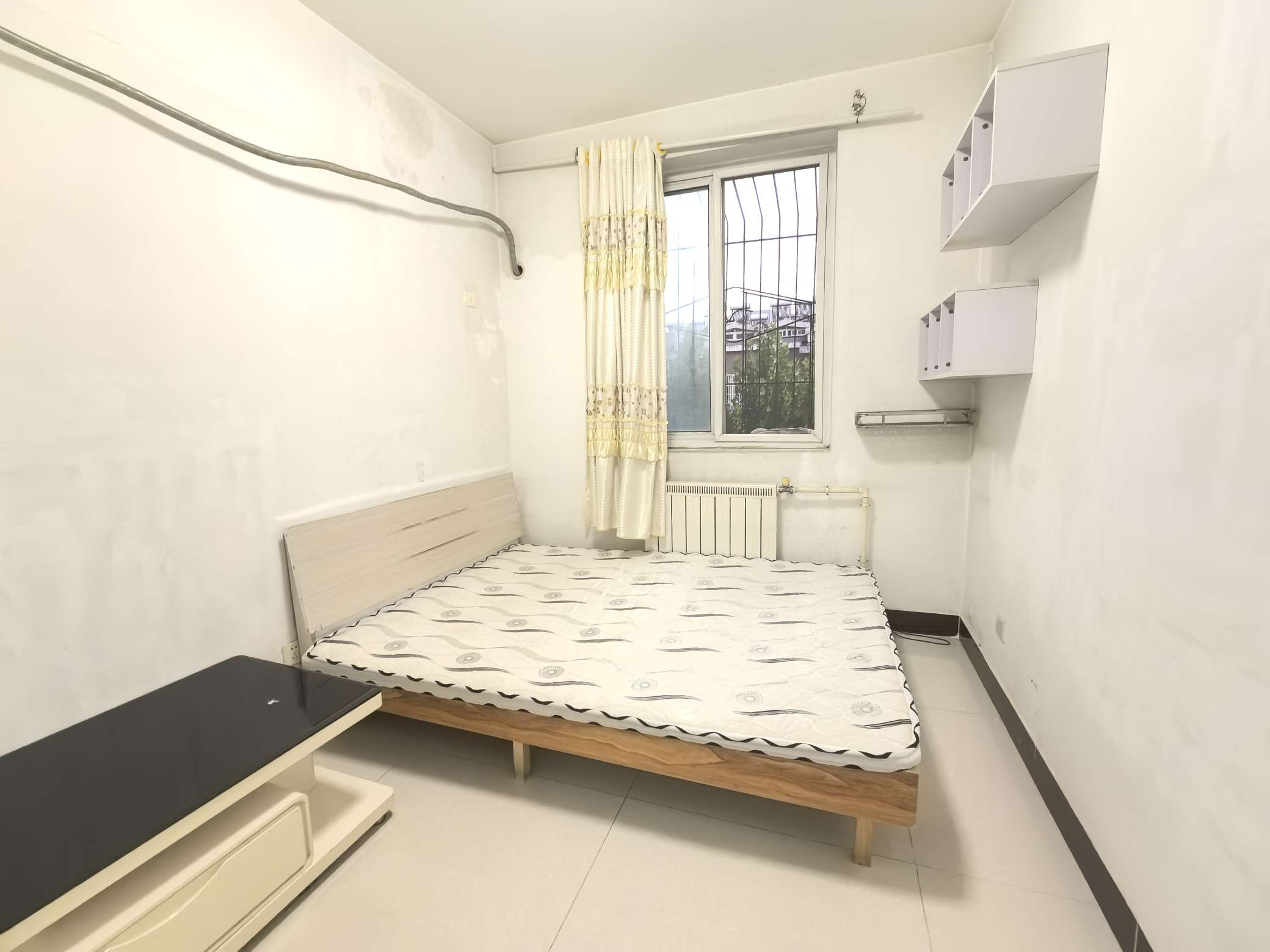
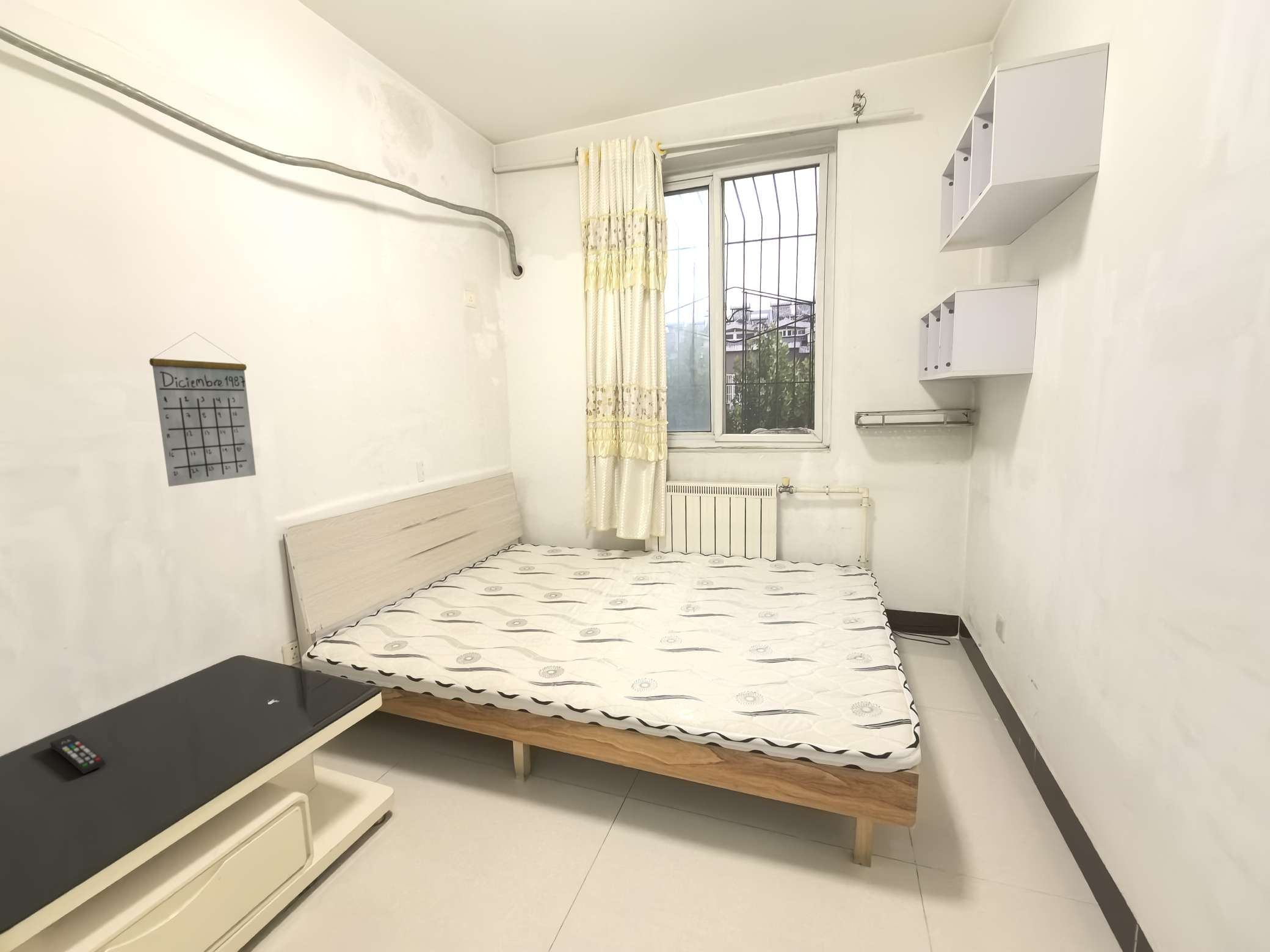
+ calendar [149,332,256,487]
+ remote control [49,734,106,775]
